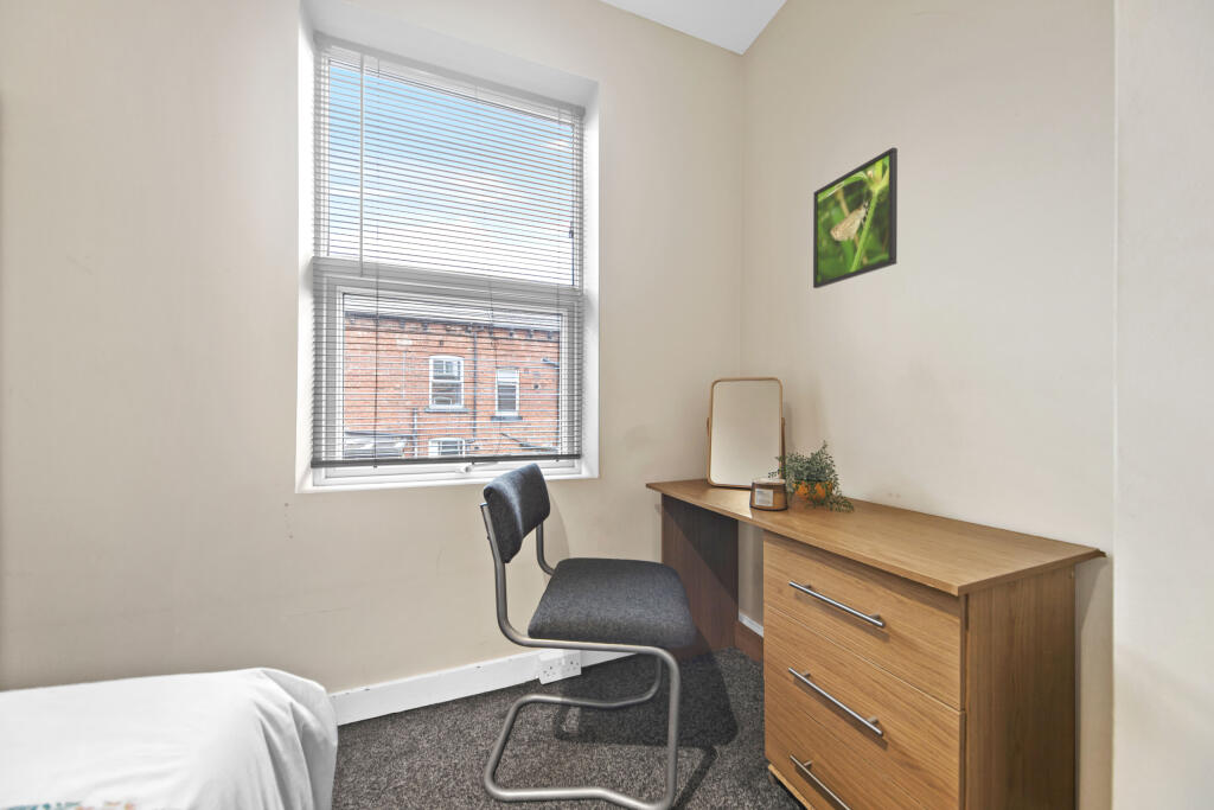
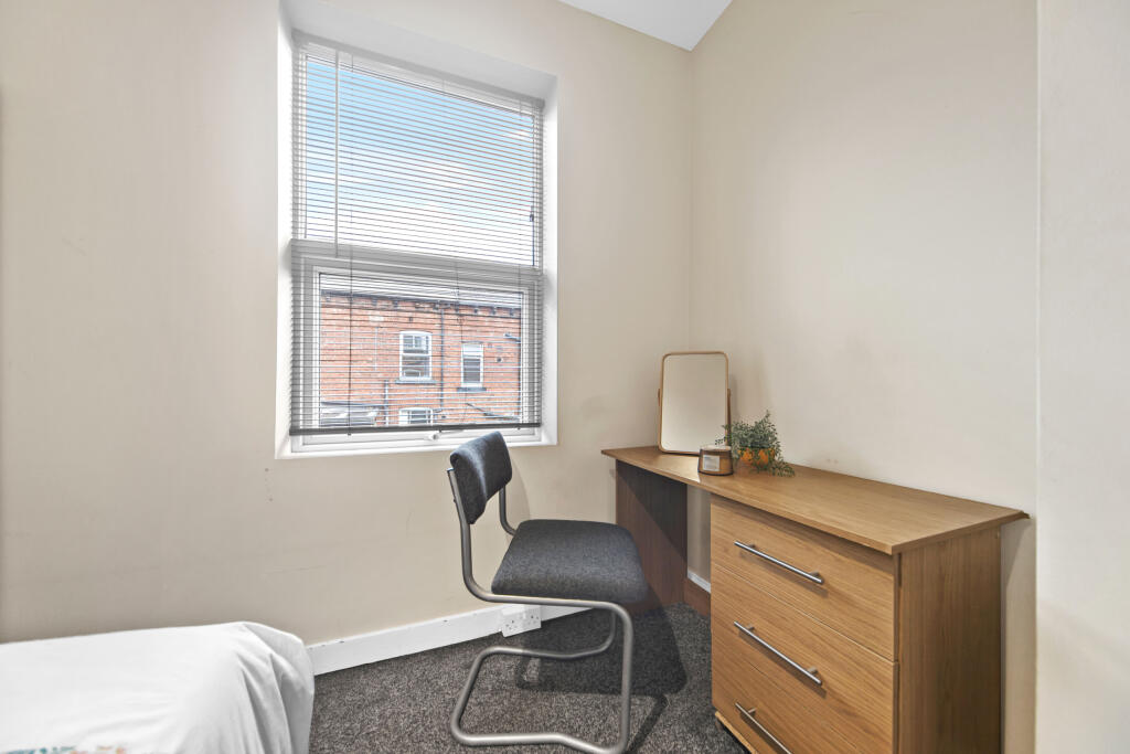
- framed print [812,146,899,289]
